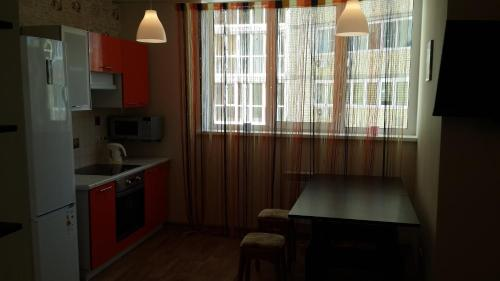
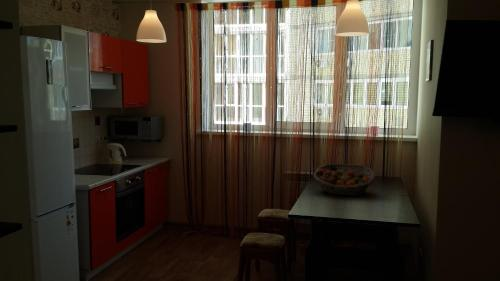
+ fruit basket [312,163,376,196]
